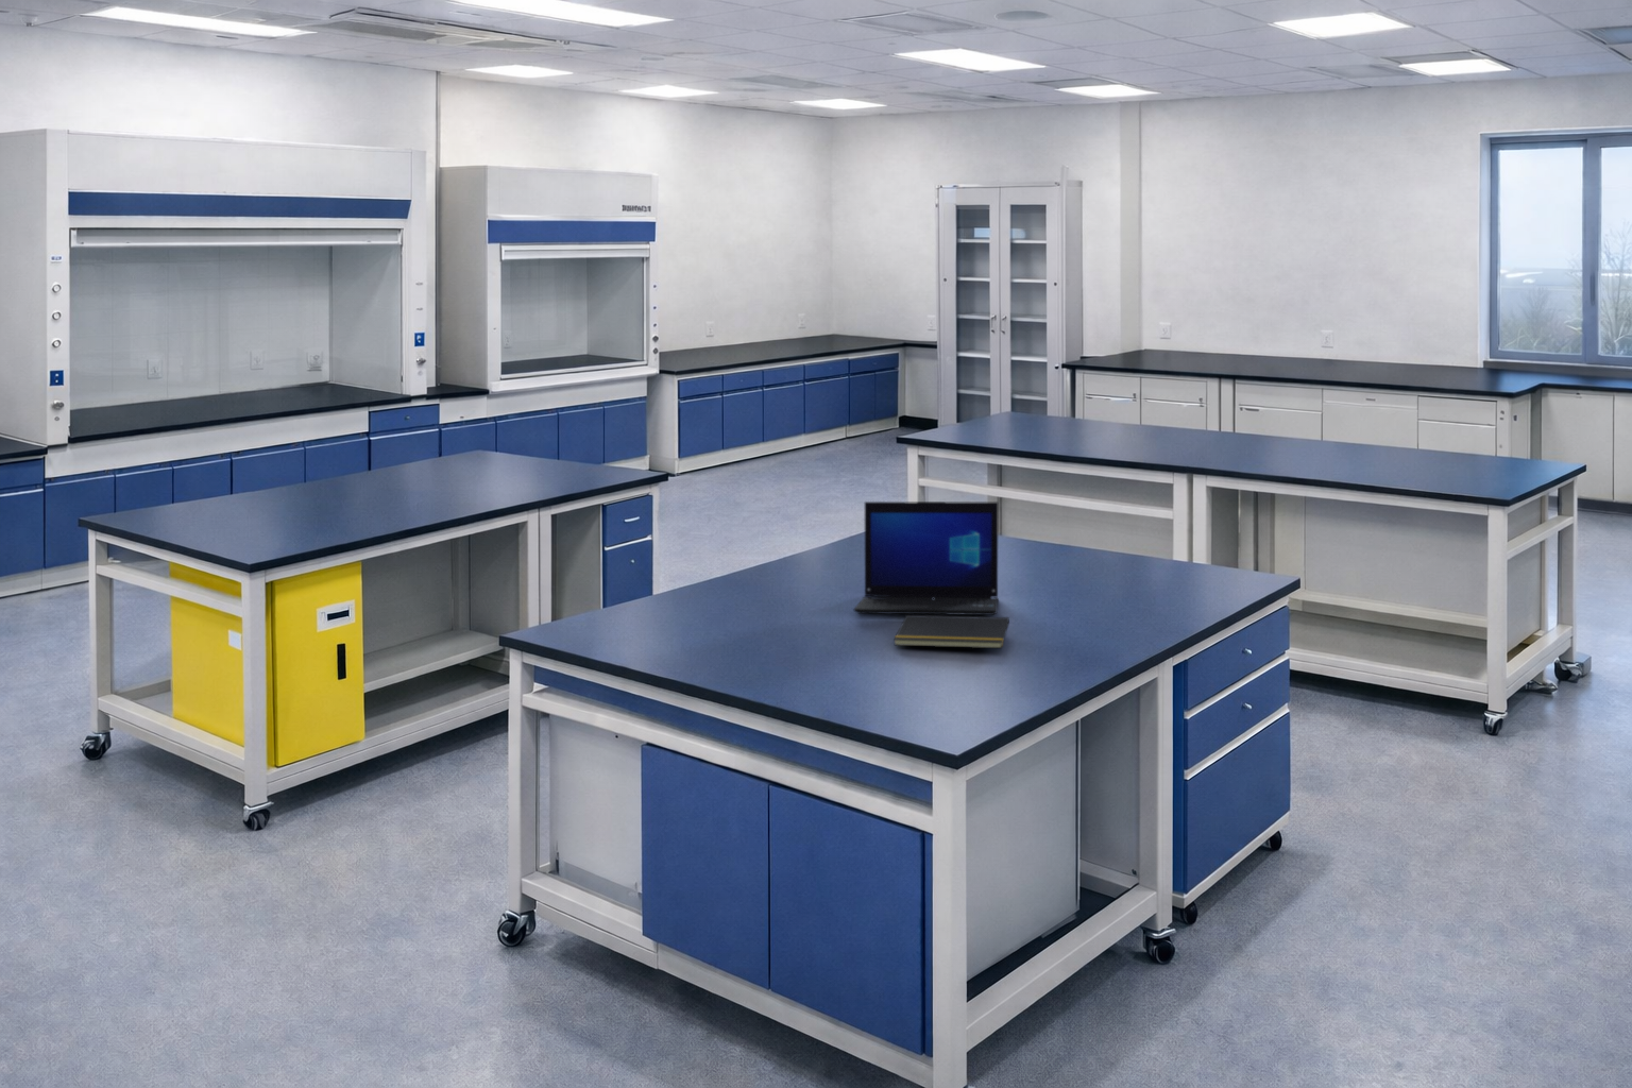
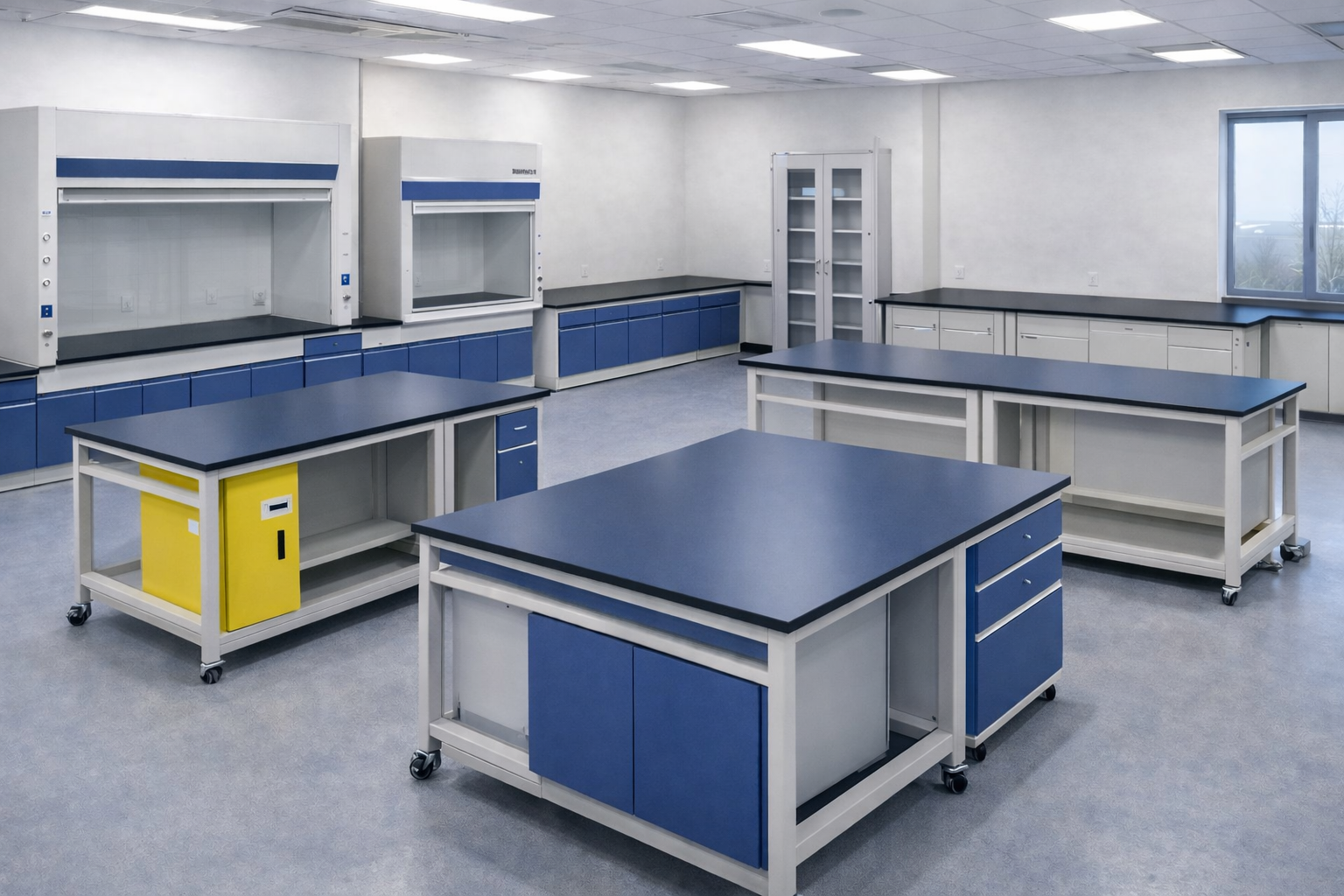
- notepad [894,614,1010,650]
- laptop [854,500,999,616]
